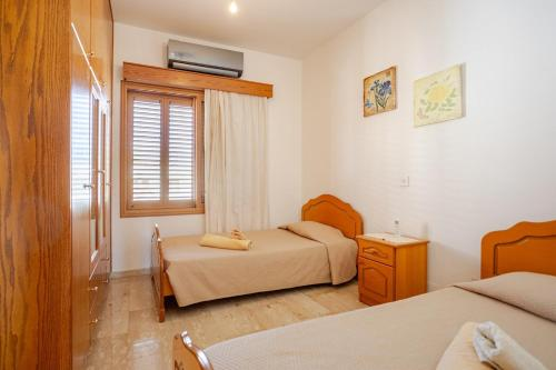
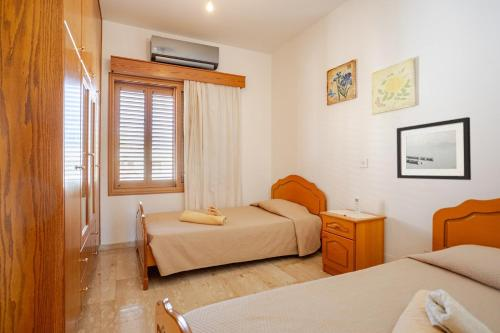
+ wall art [396,116,472,181]
